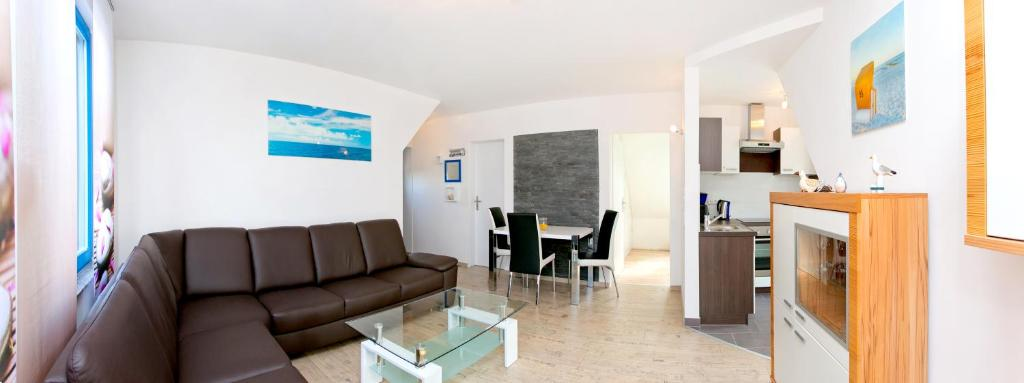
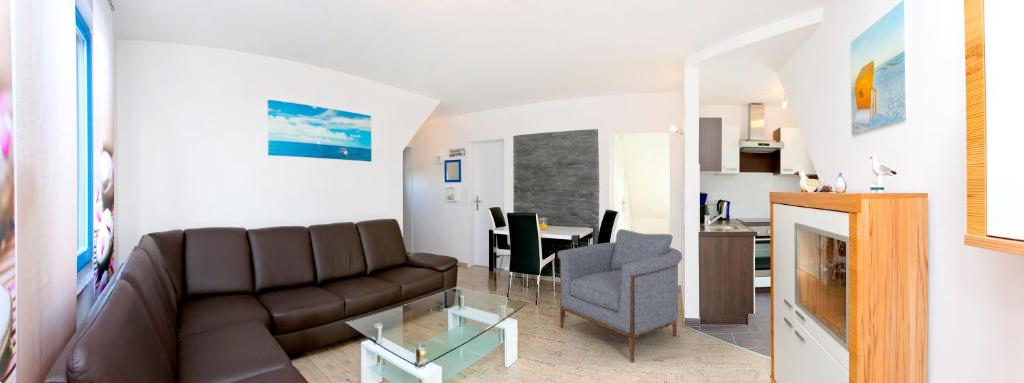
+ armchair [557,228,683,363]
